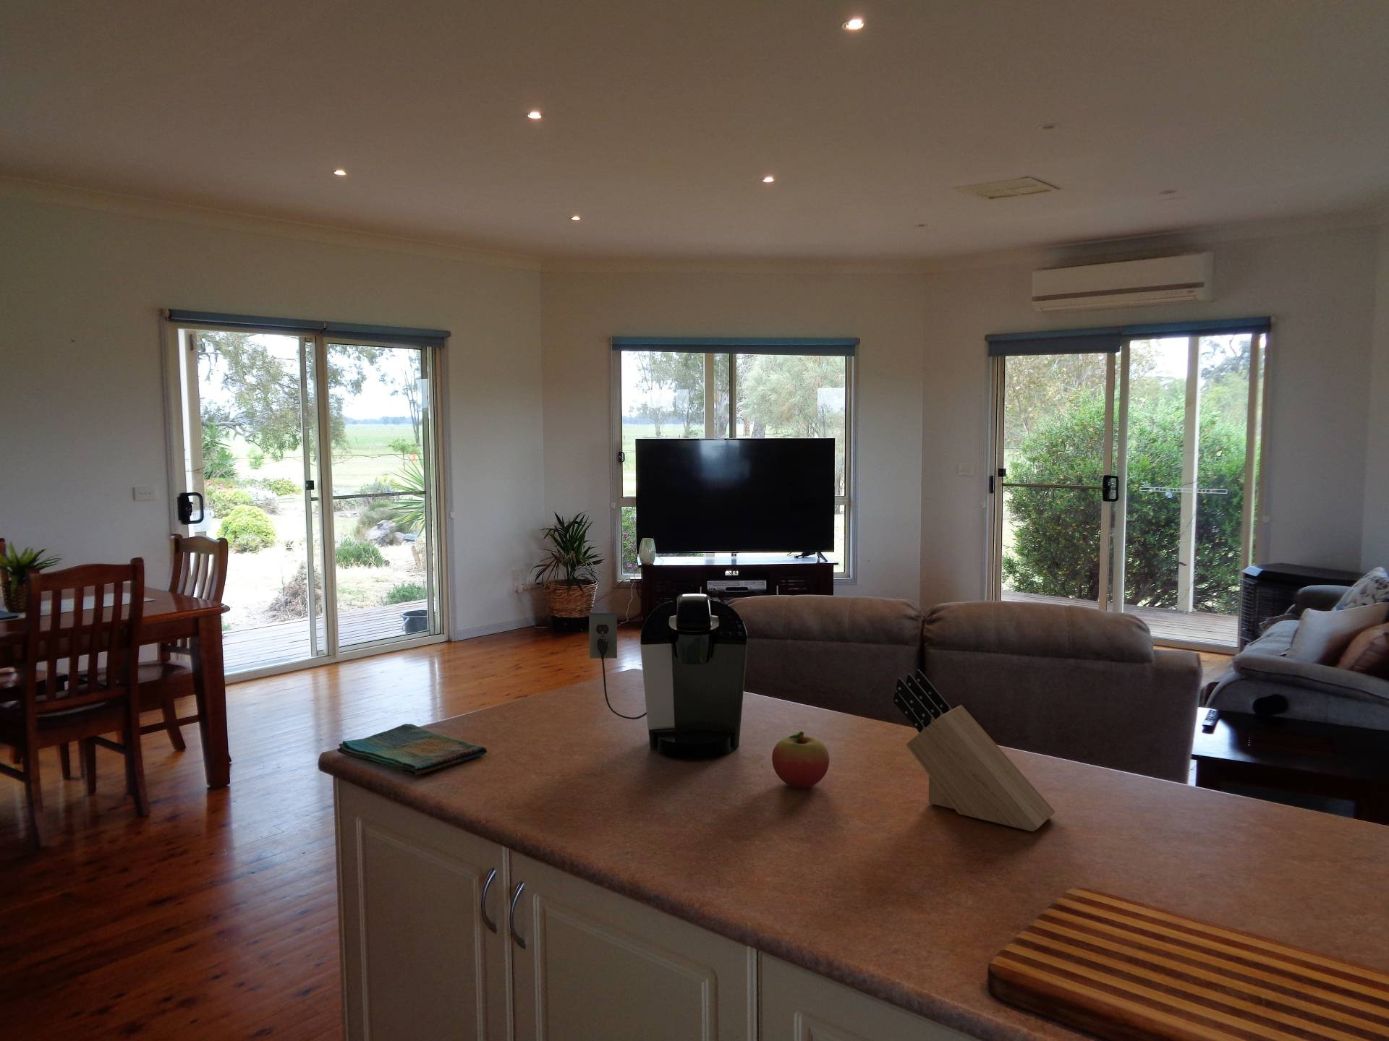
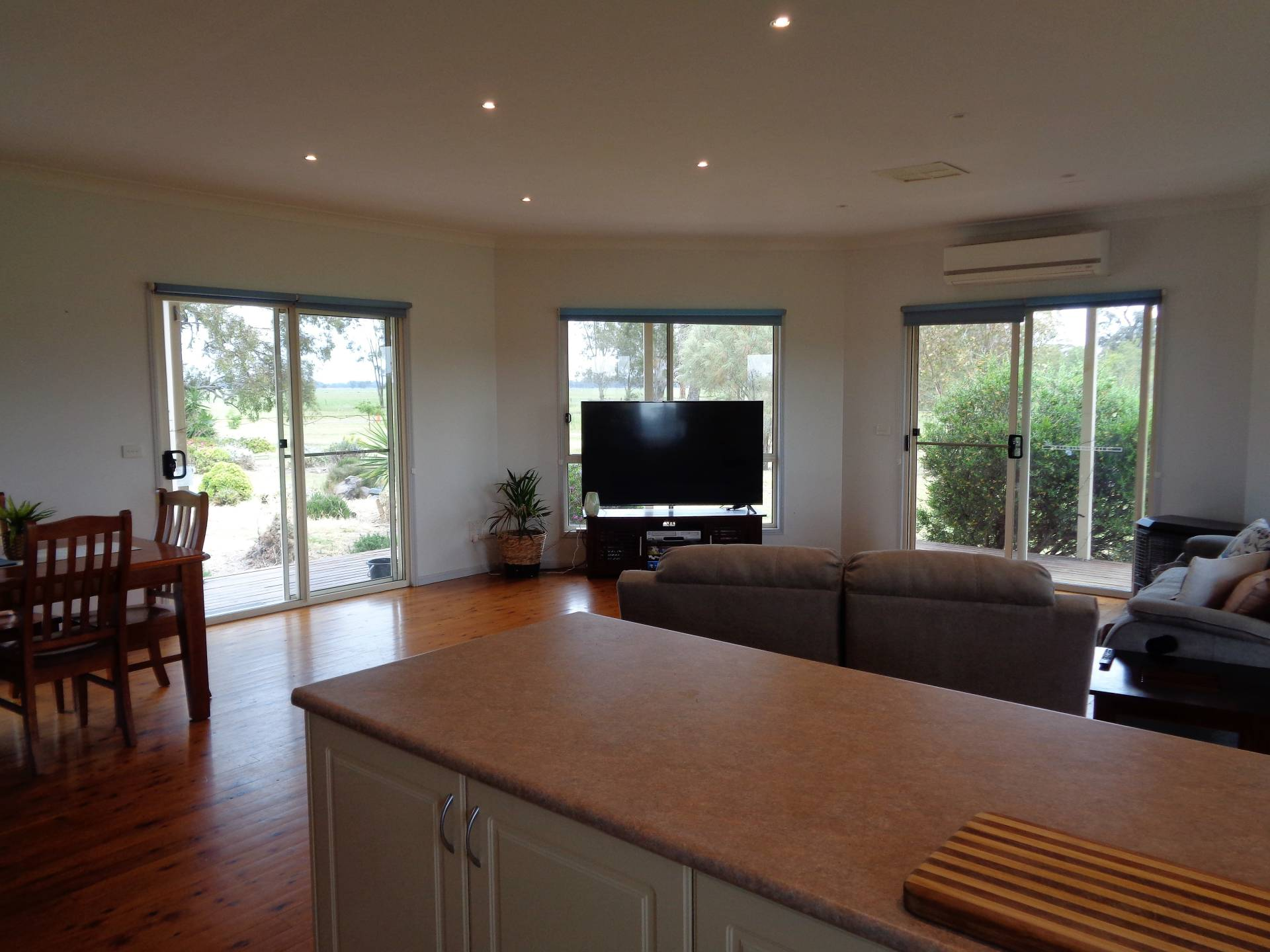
- dish towel [337,723,488,776]
- knife block [892,669,1055,832]
- fruit [771,730,830,788]
- coffee maker [588,593,748,760]
